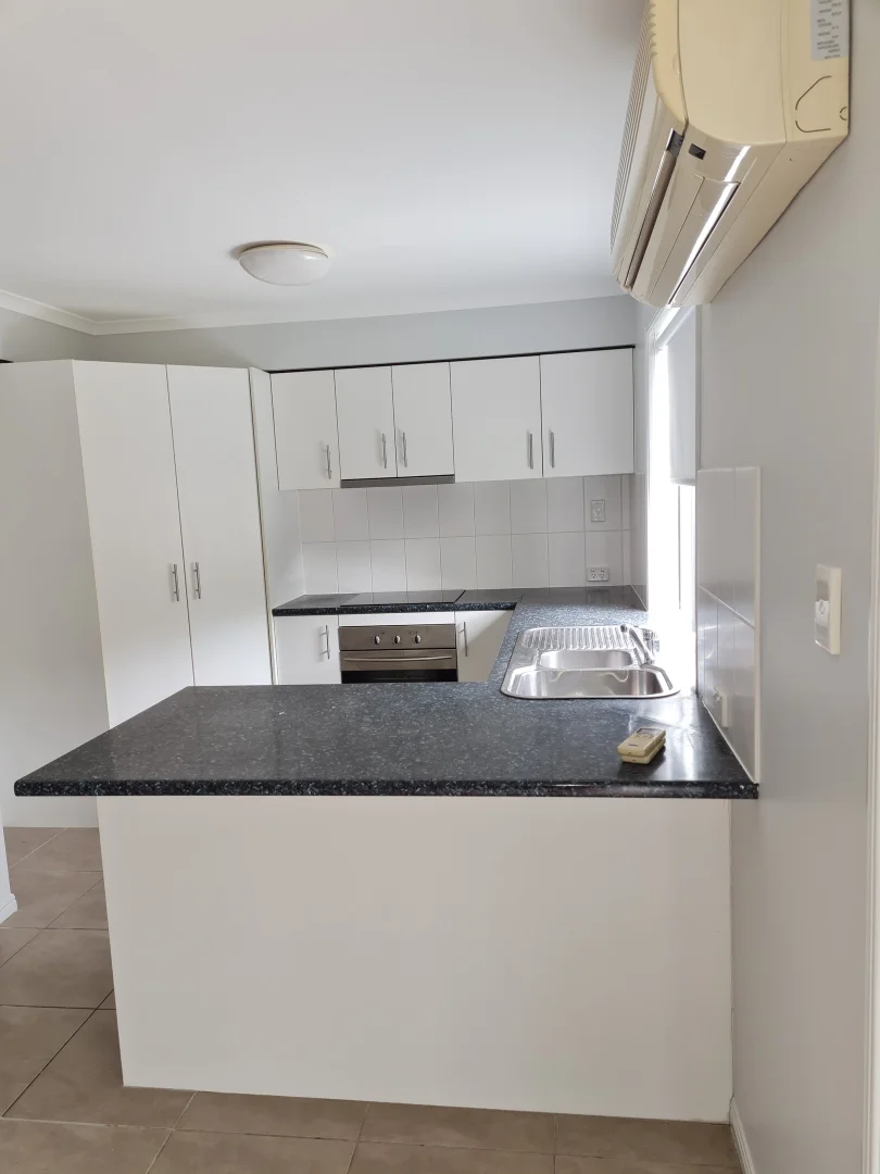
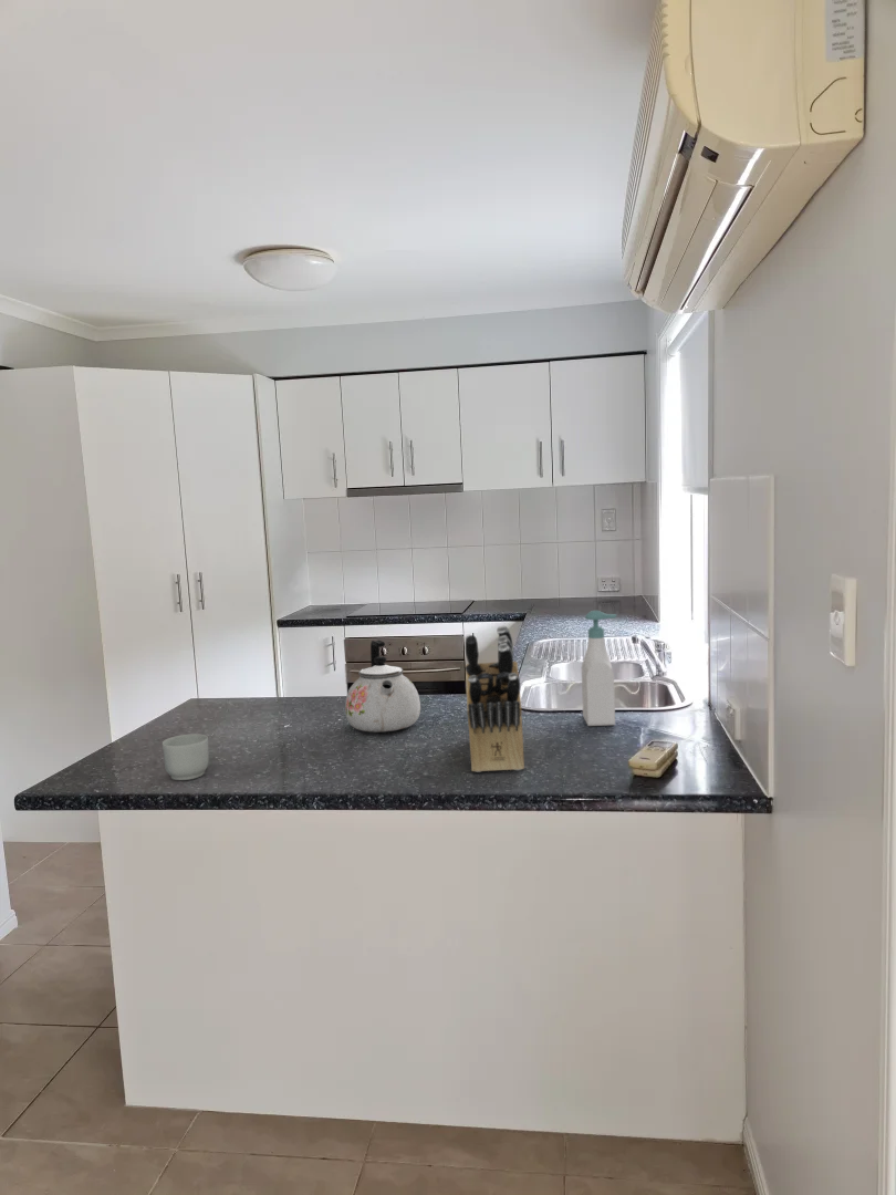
+ kettle [344,640,421,732]
+ soap bottle [581,610,617,727]
+ knife block [465,624,525,773]
+ mug [162,732,210,781]
